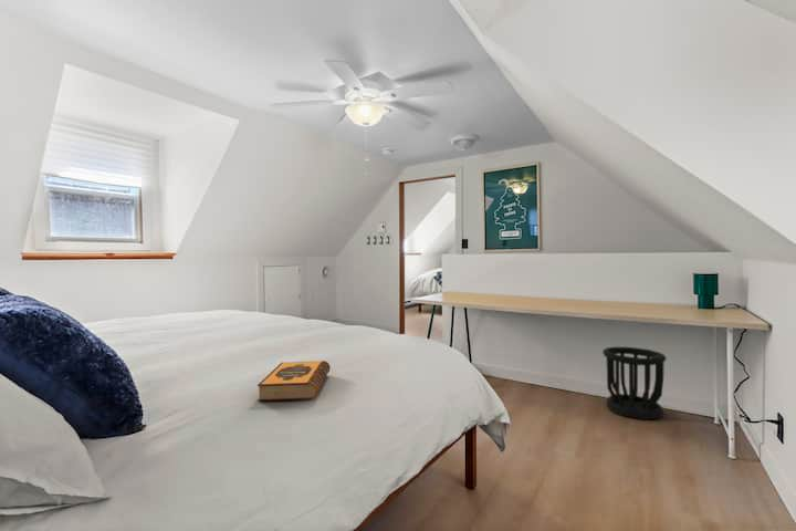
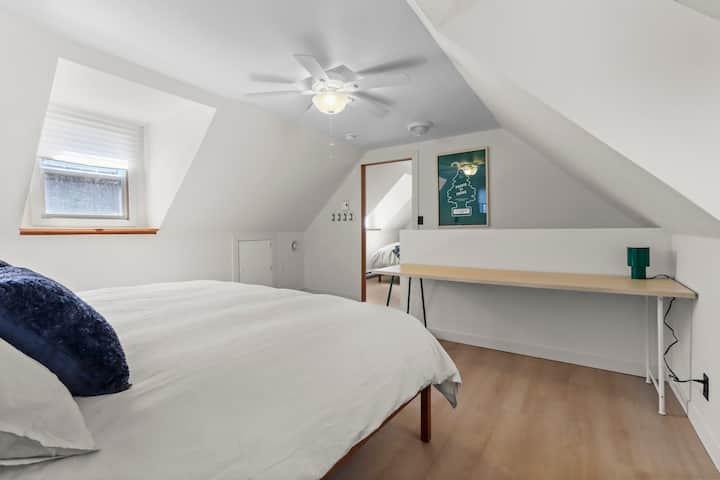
- wastebasket [601,346,667,420]
- hardback book [256,360,332,403]
